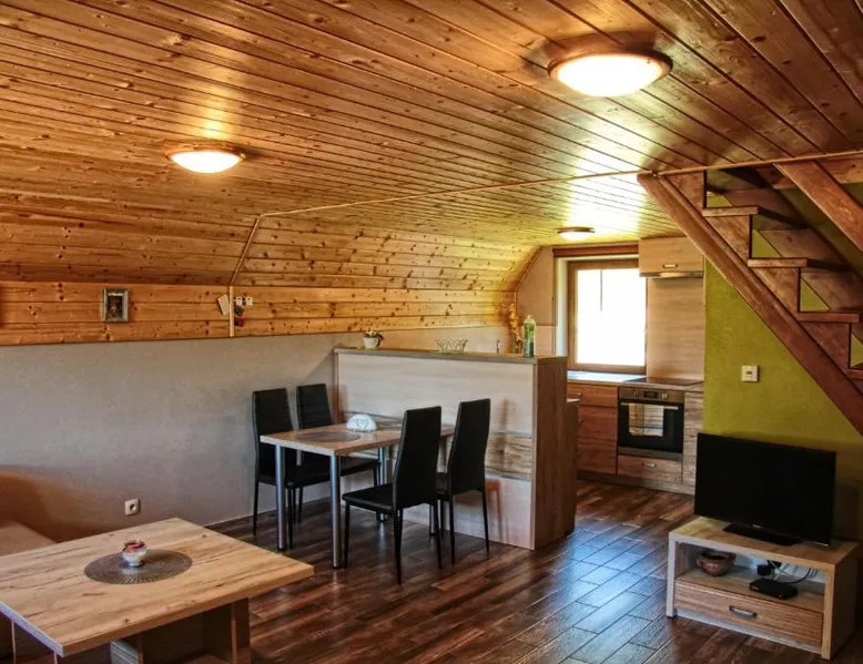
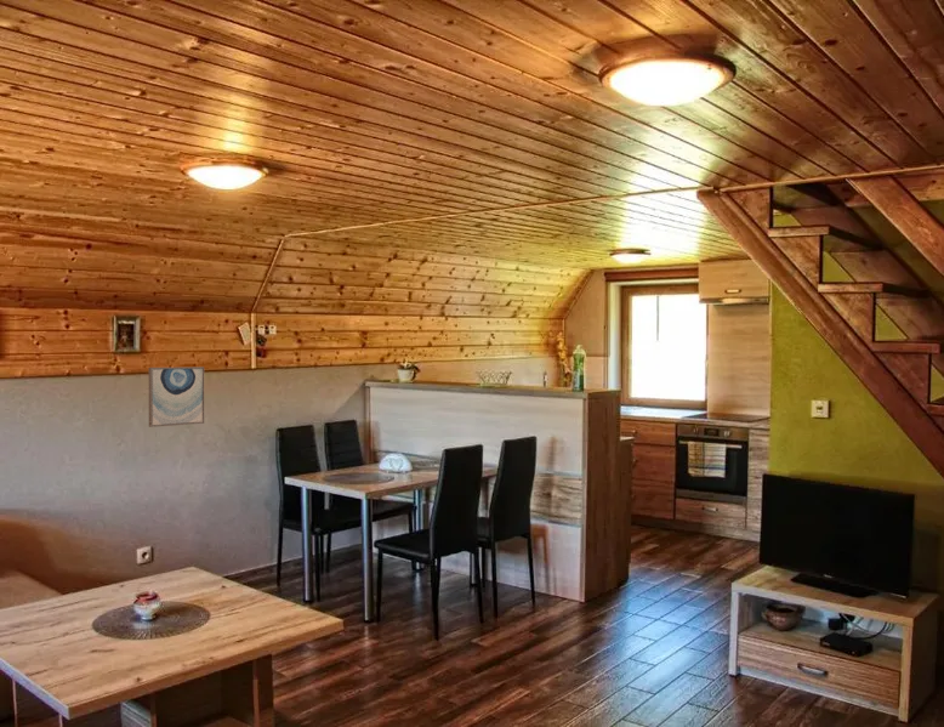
+ wall art [148,365,205,428]
